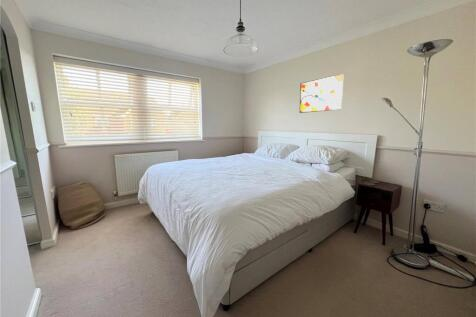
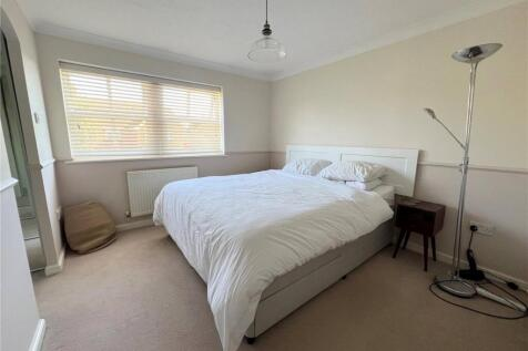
- wall art [299,73,345,114]
